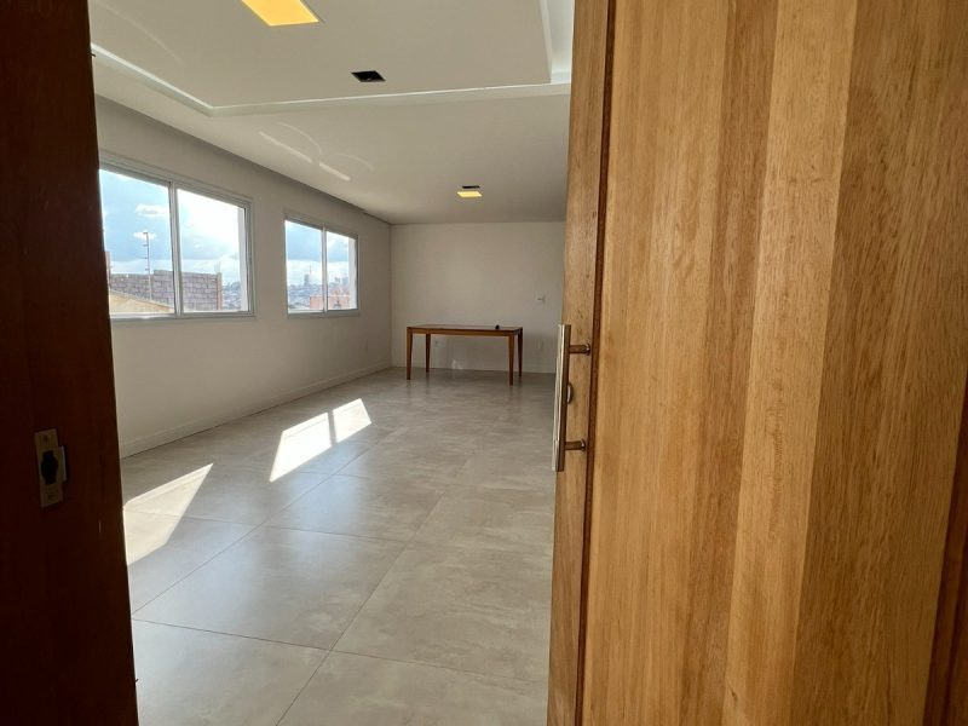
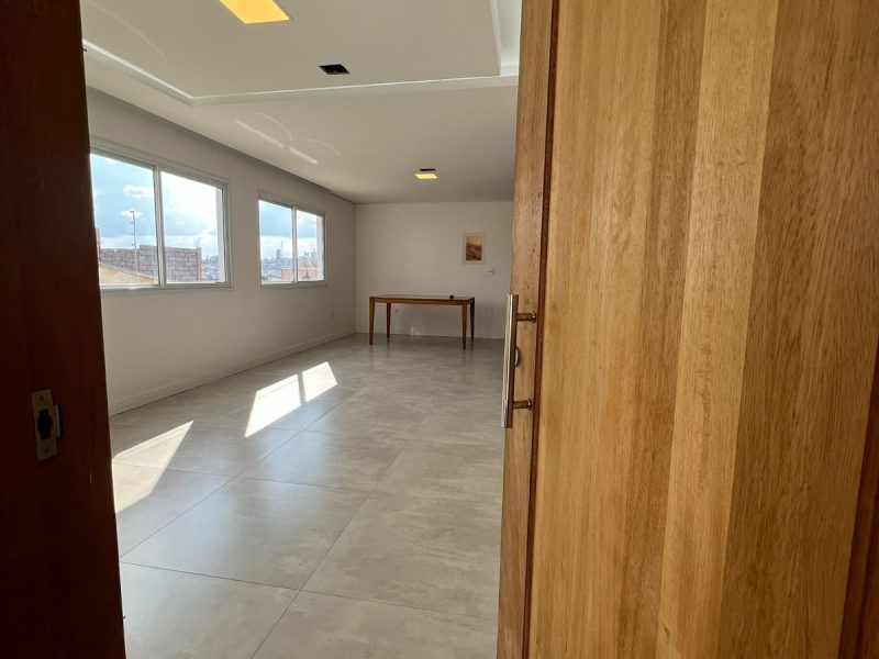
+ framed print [460,232,488,266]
